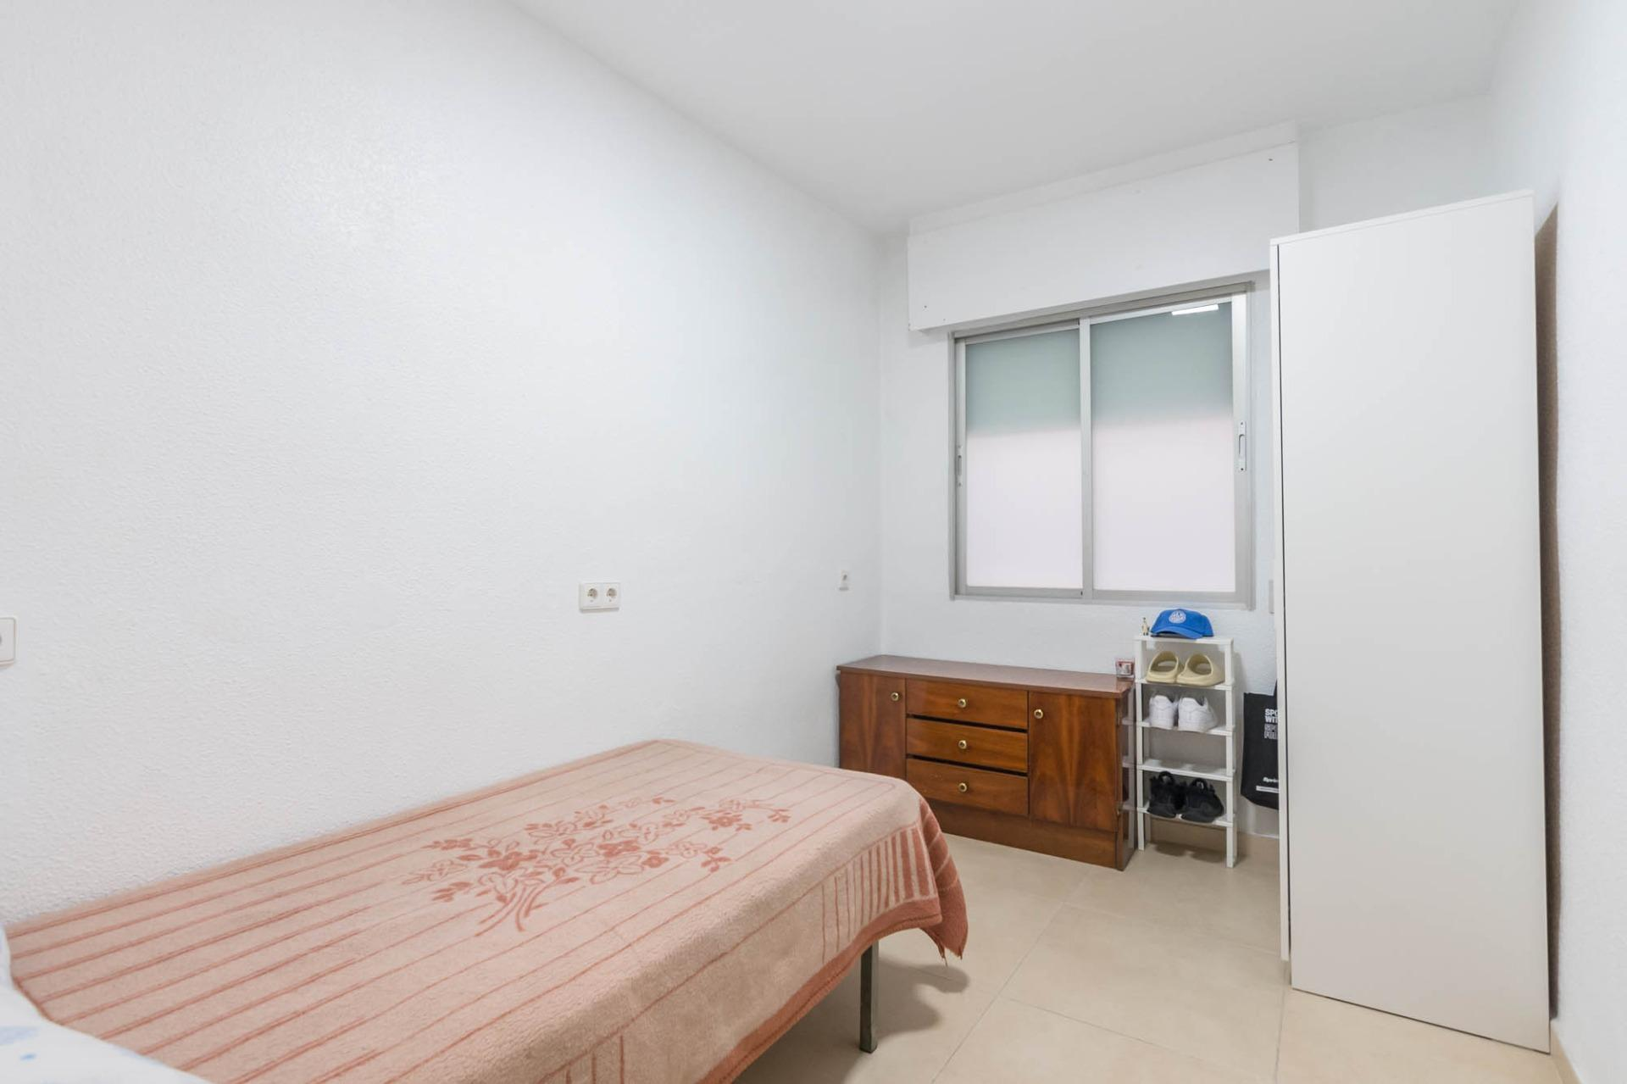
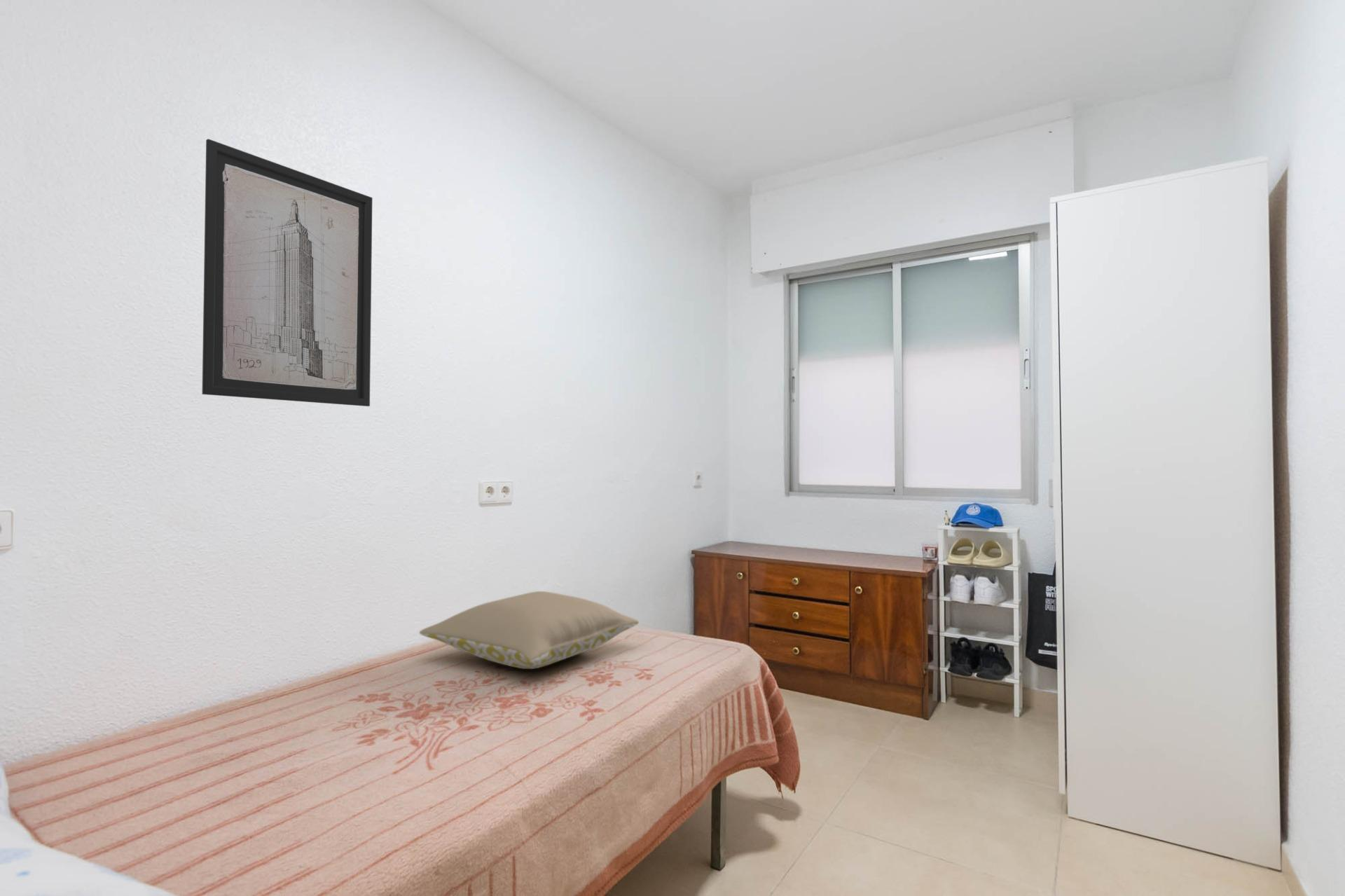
+ pillow [419,591,640,670]
+ wall art [201,138,373,407]
